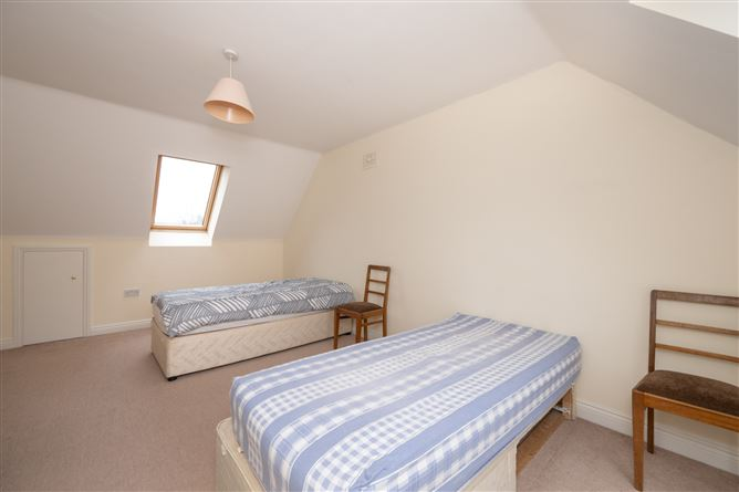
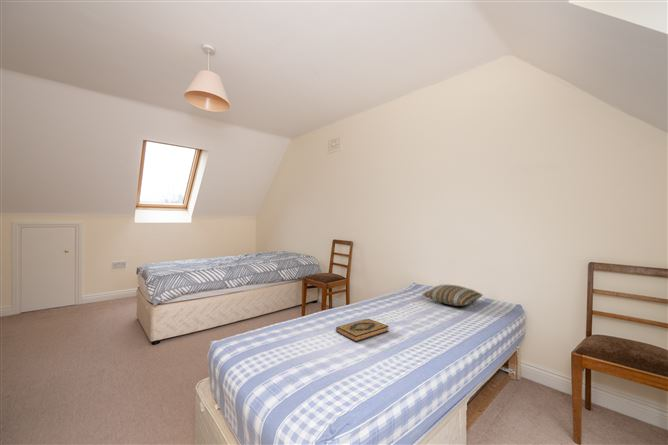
+ pillow [421,284,484,307]
+ hardback book [335,318,390,343]
